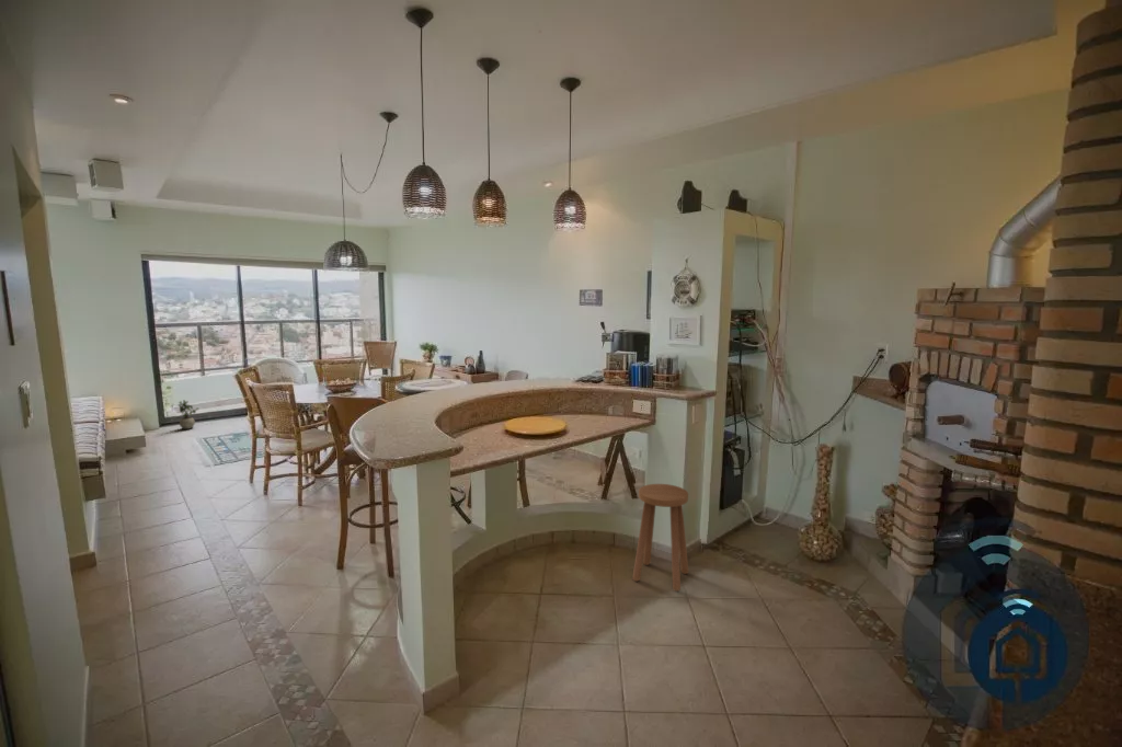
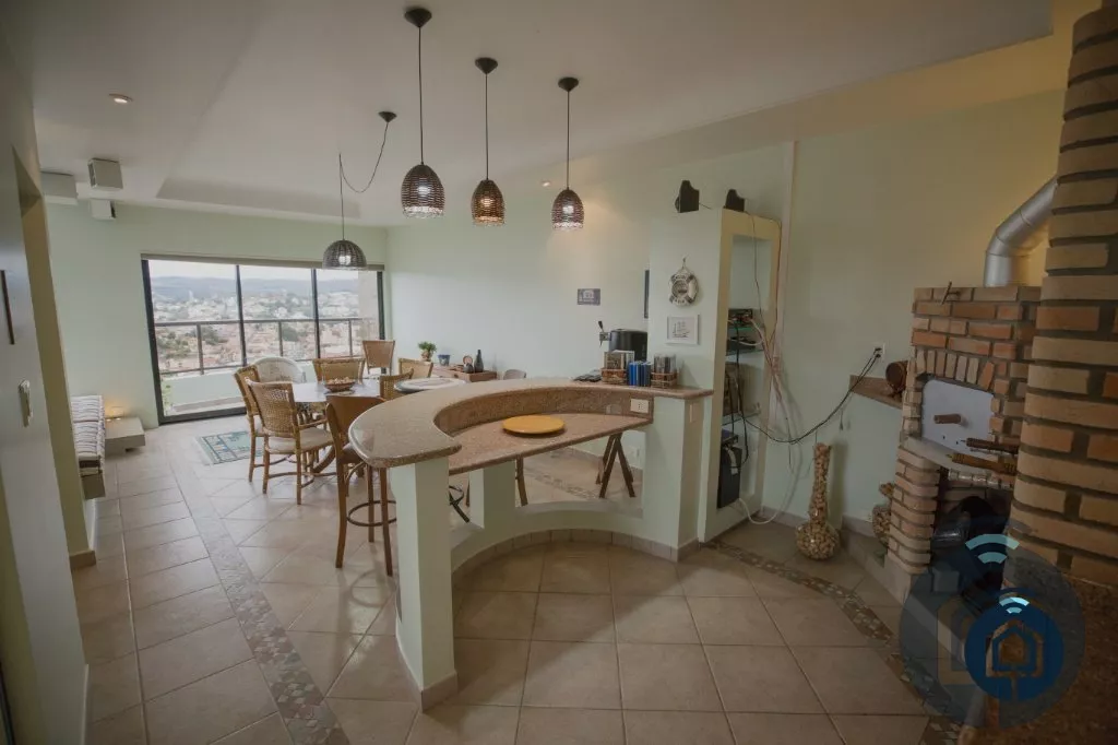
- potted plant [176,399,199,430]
- stool [631,483,689,593]
